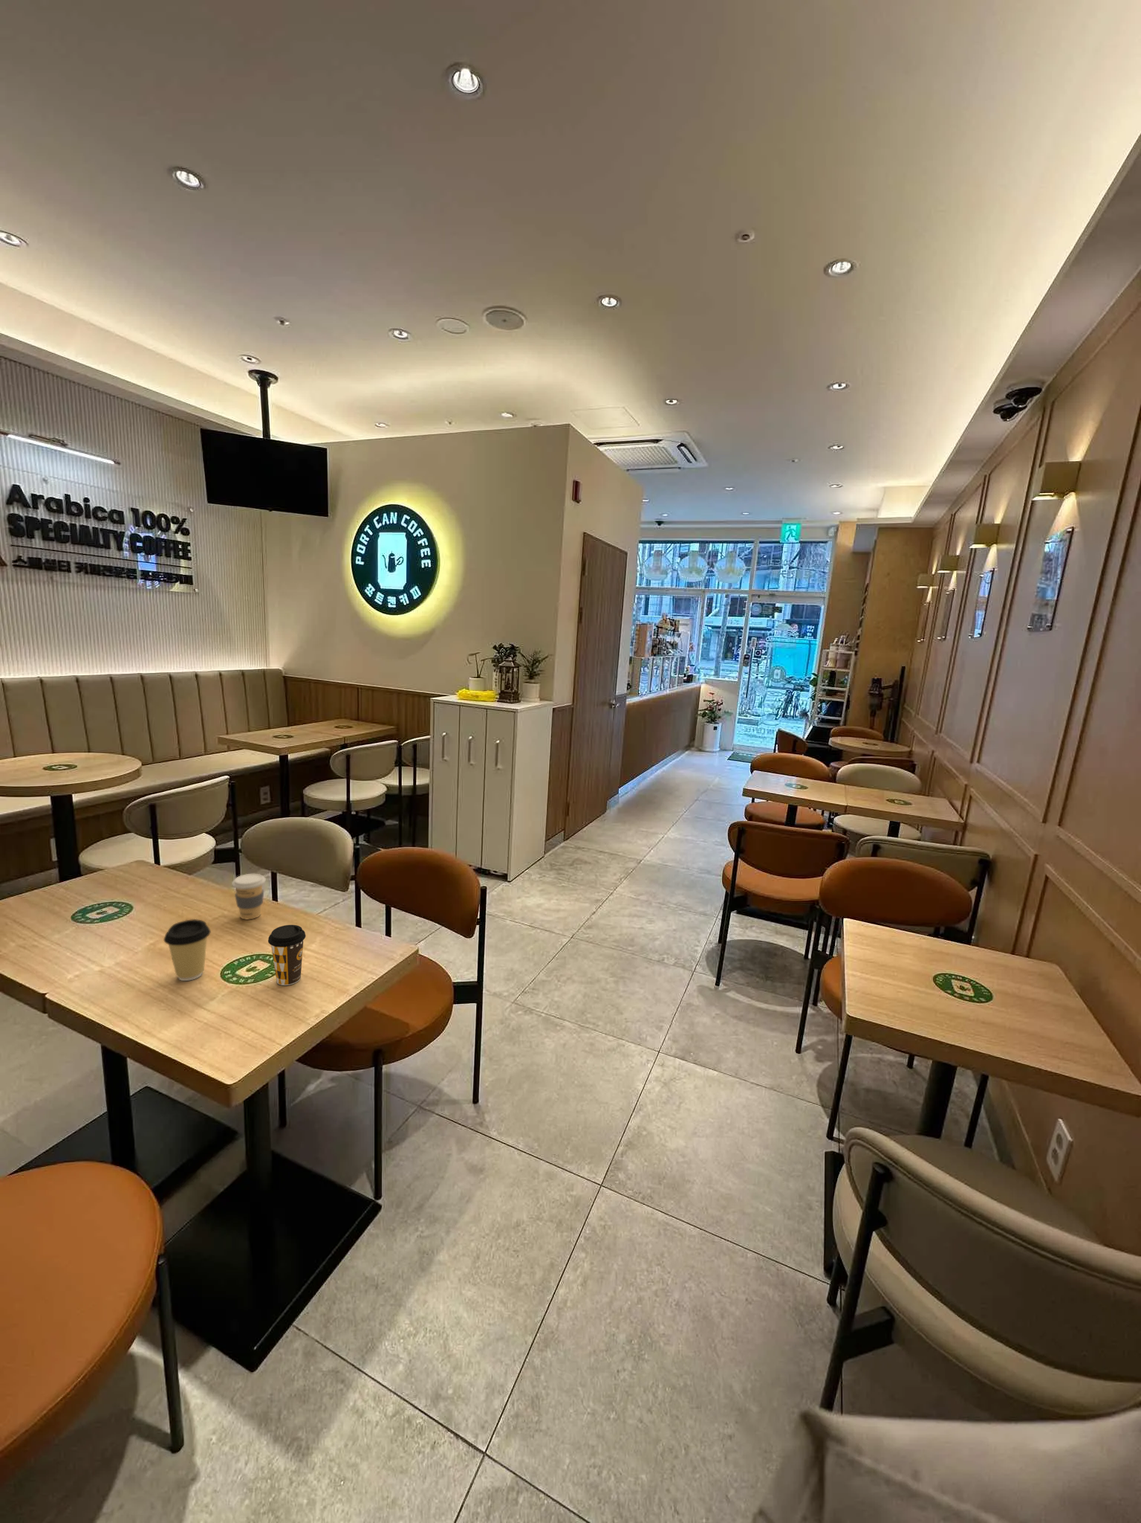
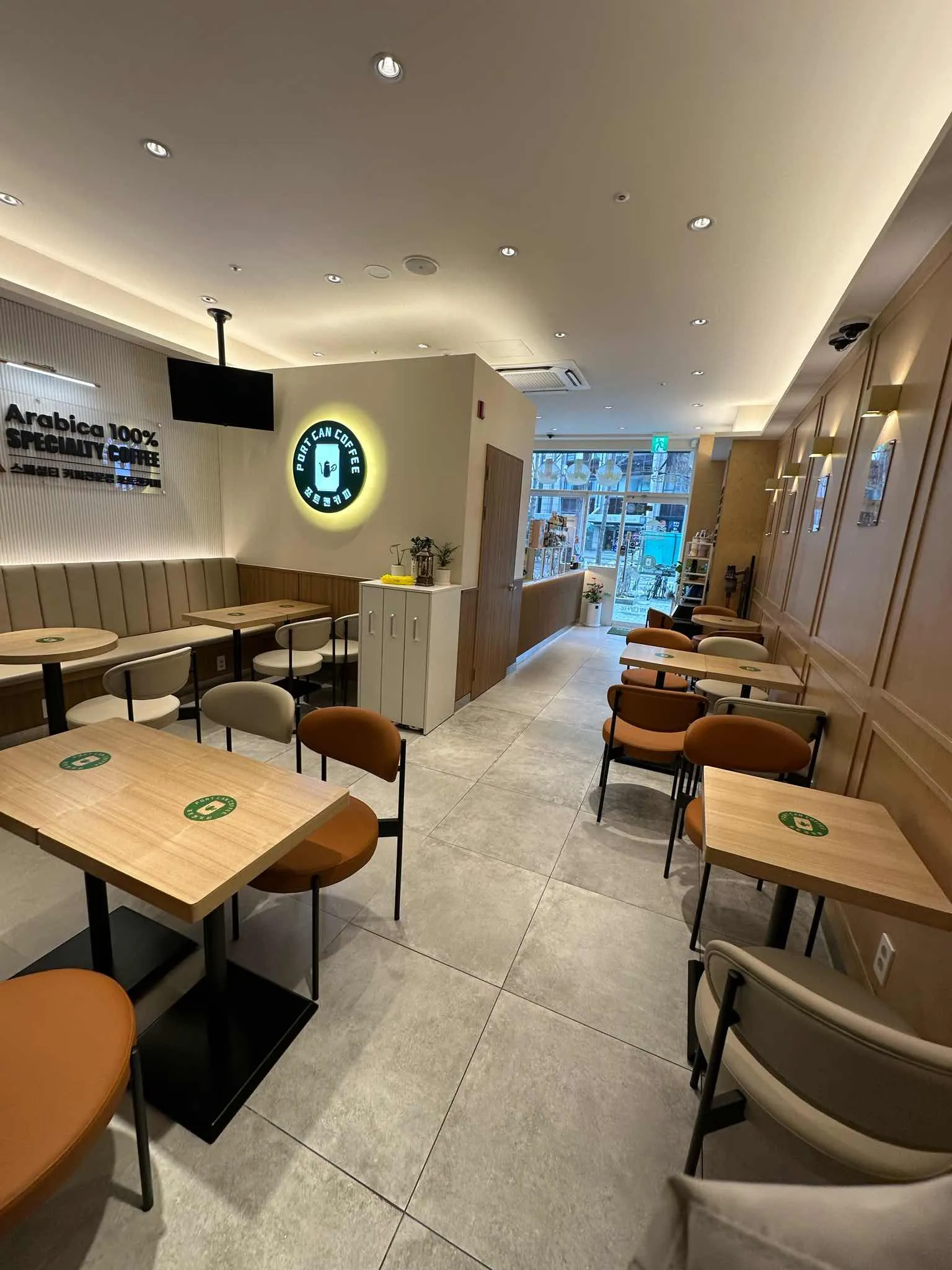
- coffee cup [267,925,306,986]
- coffee cup [231,873,267,920]
- coffee cup [163,919,212,982]
